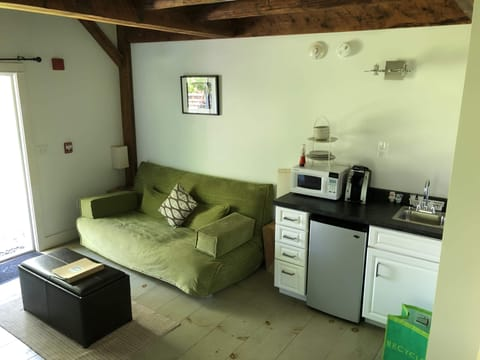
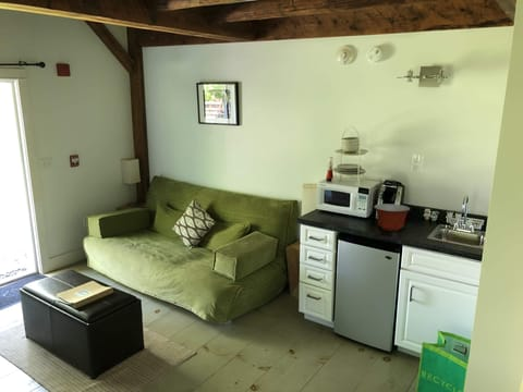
+ mixing bowl [373,203,411,232]
